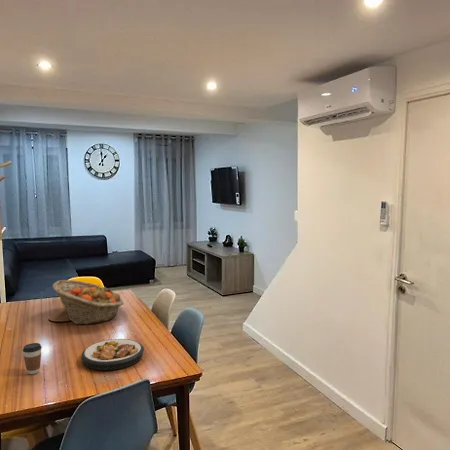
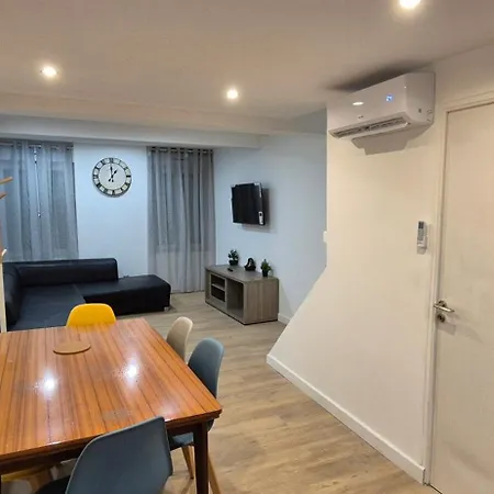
- plate [80,338,145,371]
- fruit basket [52,279,124,325]
- coffee cup [22,342,43,375]
